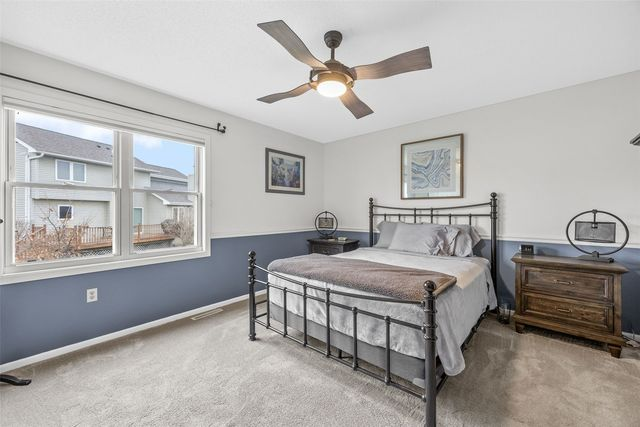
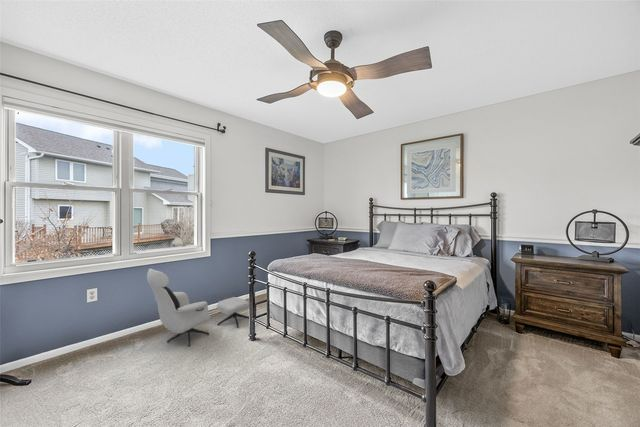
+ armchair [146,268,250,347]
